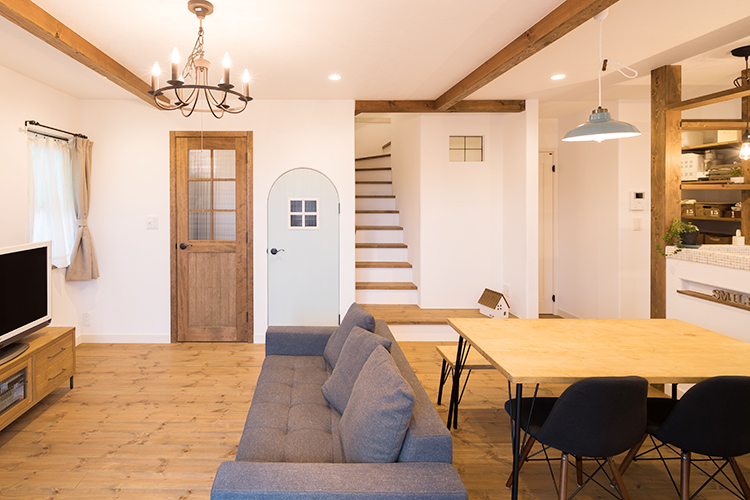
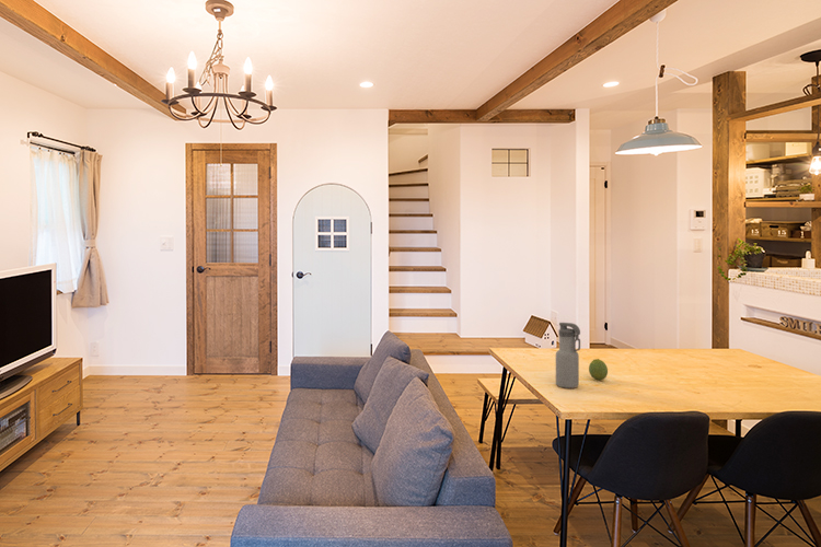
+ water bottle [555,322,581,389]
+ fruit [588,358,609,382]
